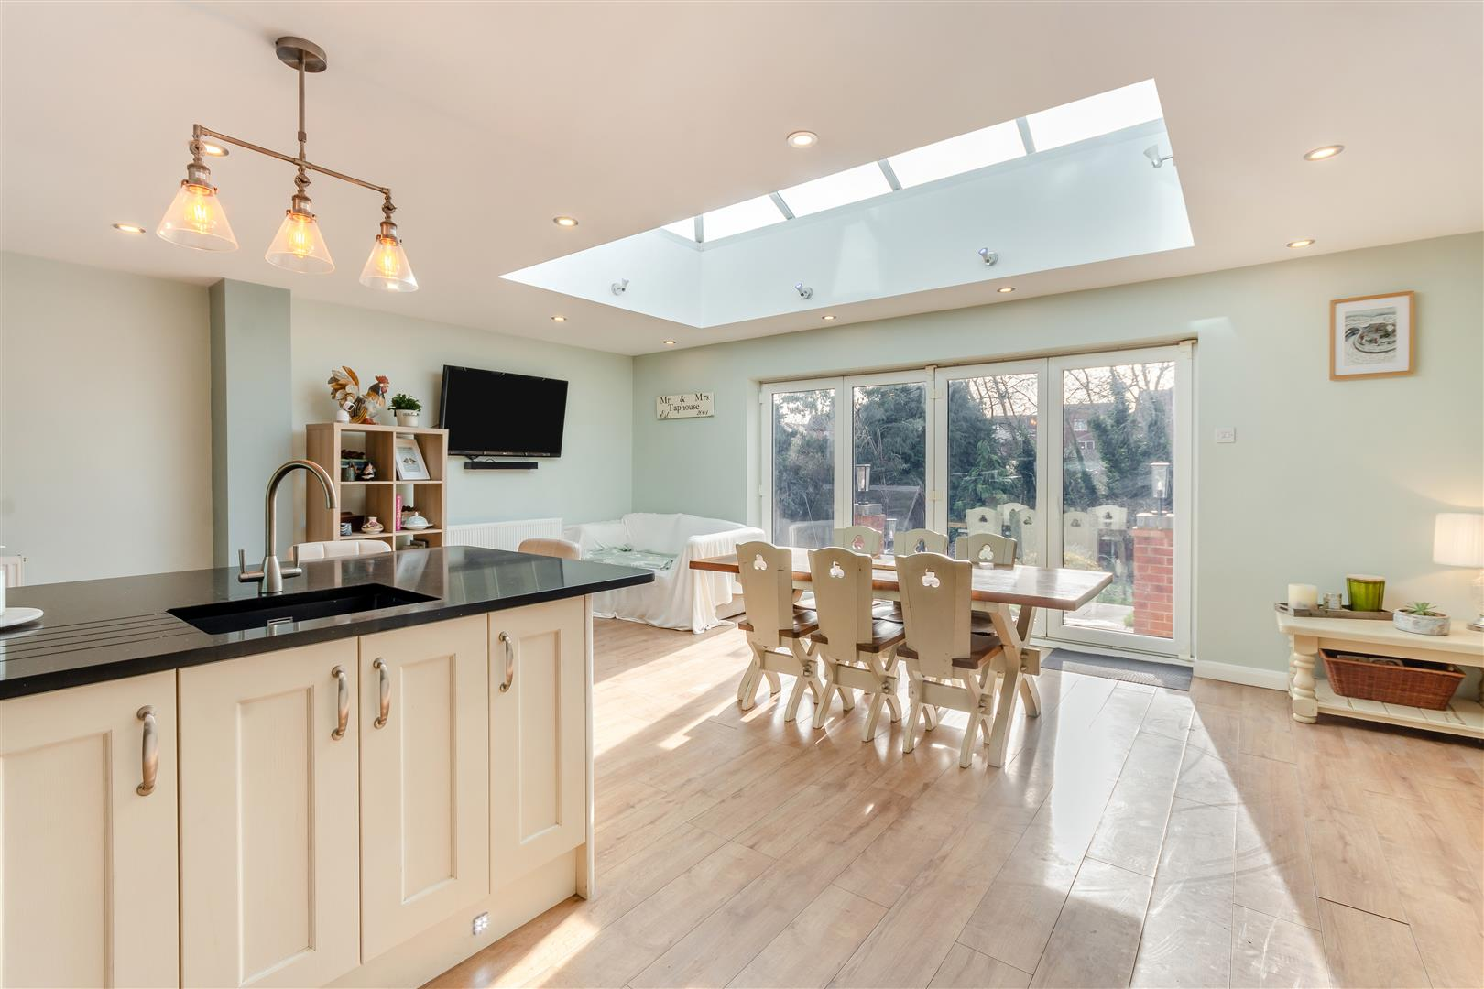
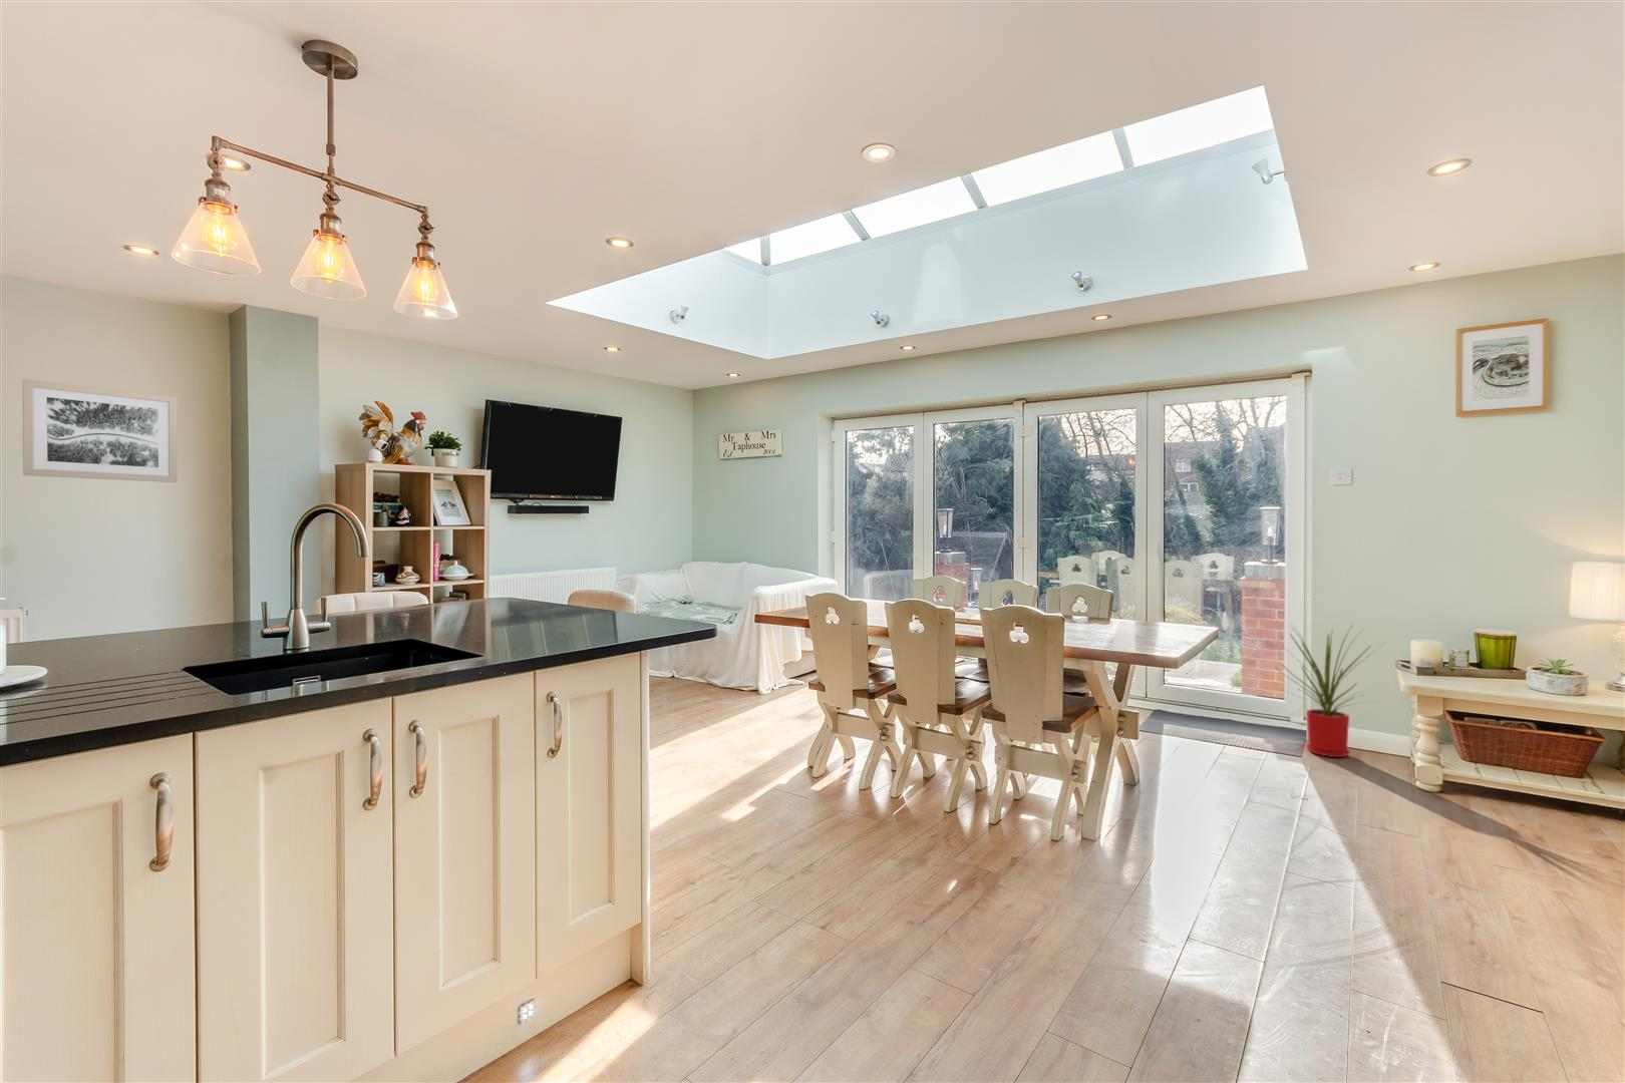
+ wall art [22,378,179,483]
+ house plant [1274,621,1389,758]
